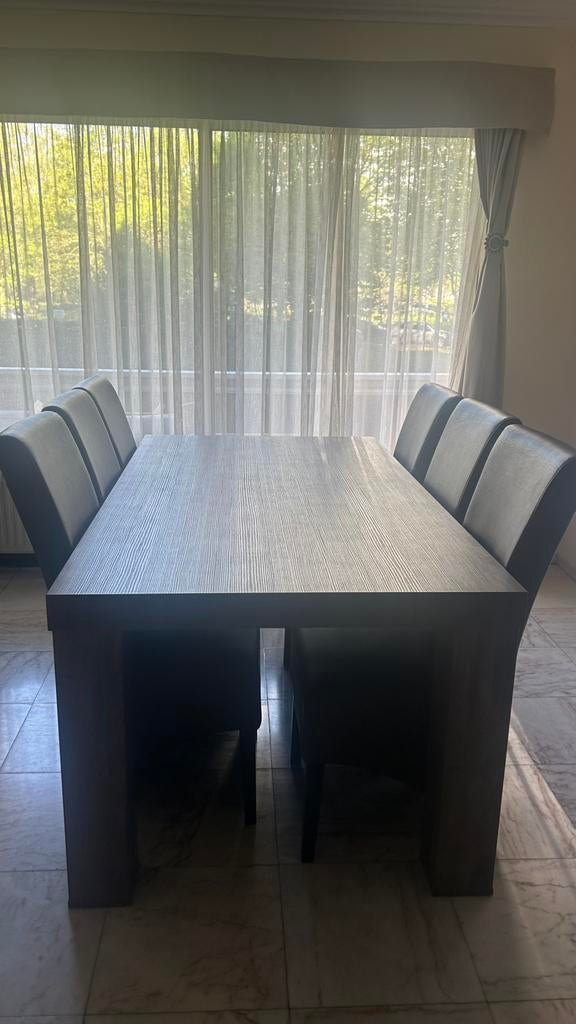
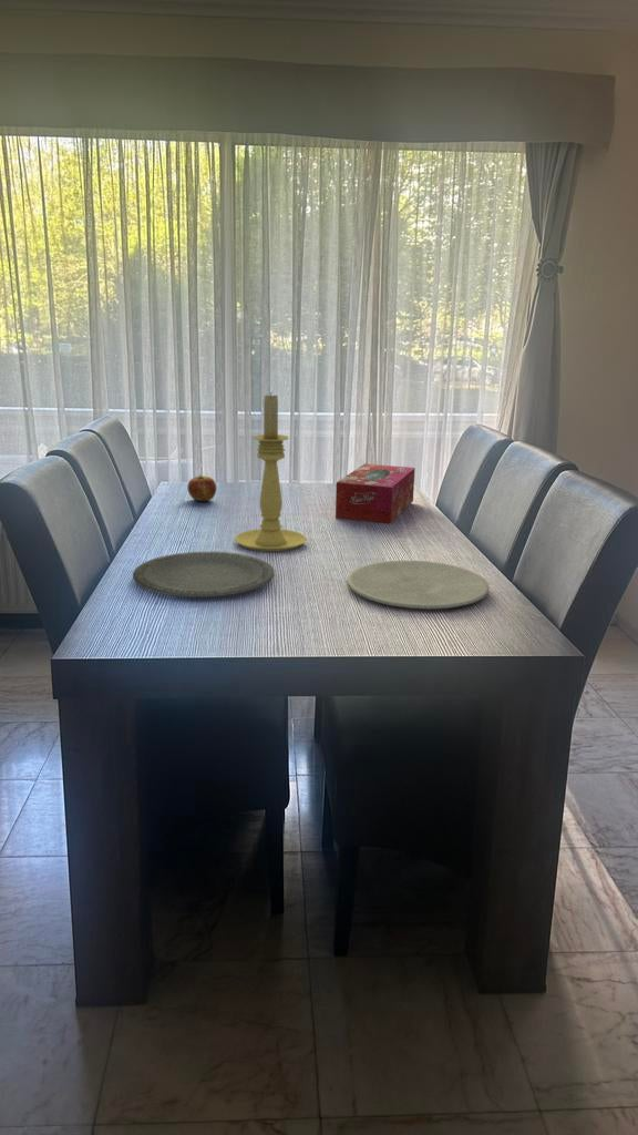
+ tissue box [335,462,416,525]
+ apple [186,474,218,502]
+ plate [346,560,491,610]
+ candle holder [234,391,308,553]
+ plate [132,551,275,599]
